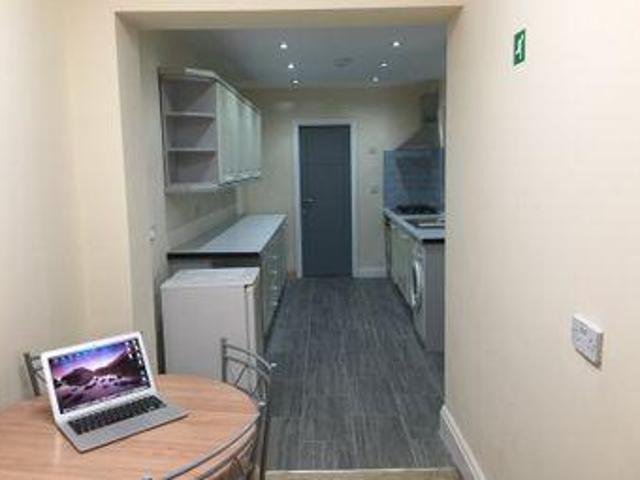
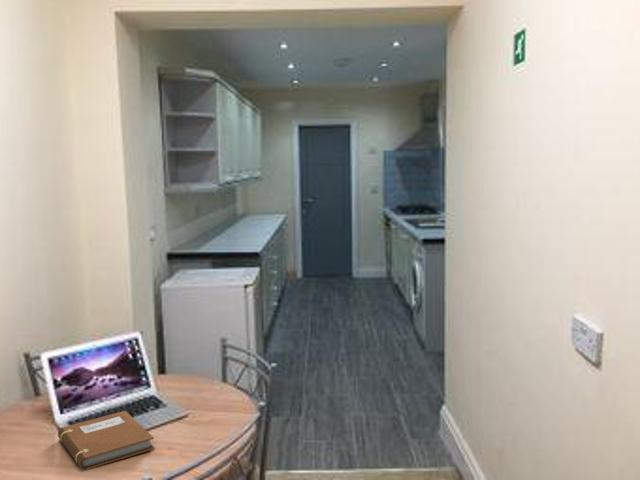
+ notebook [57,410,155,471]
